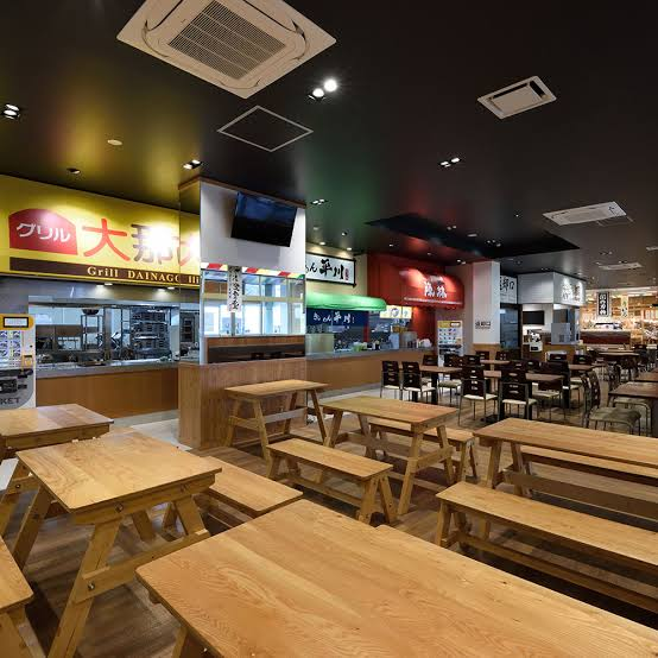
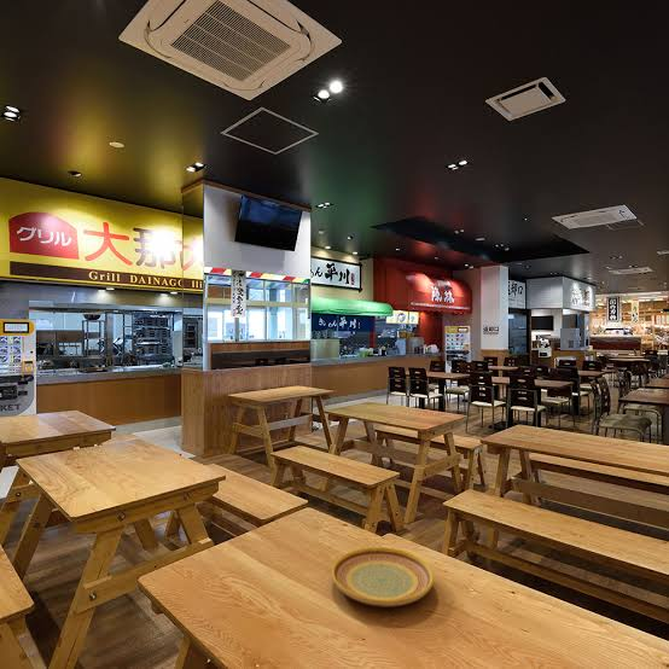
+ plate [331,546,435,609]
